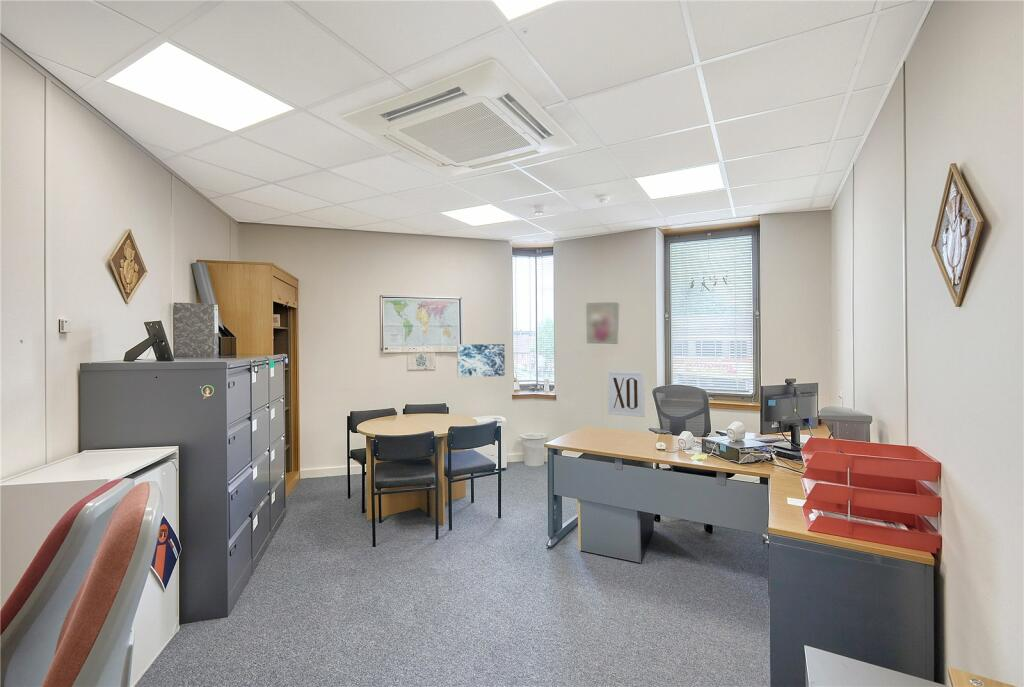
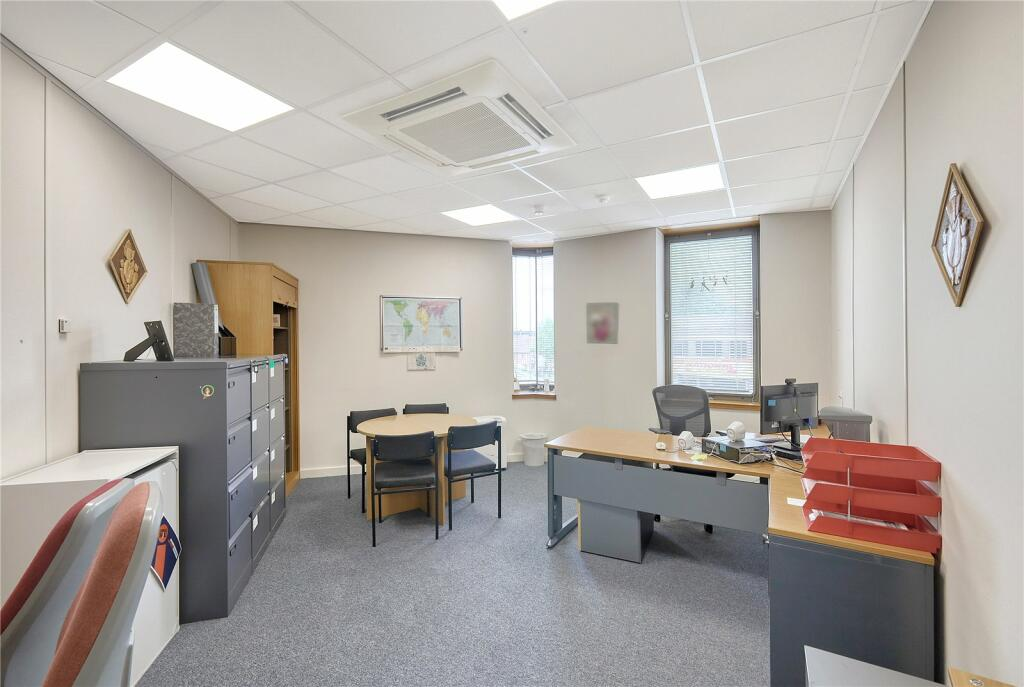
- wall art [606,370,646,418]
- wall art [456,343,506,378]
